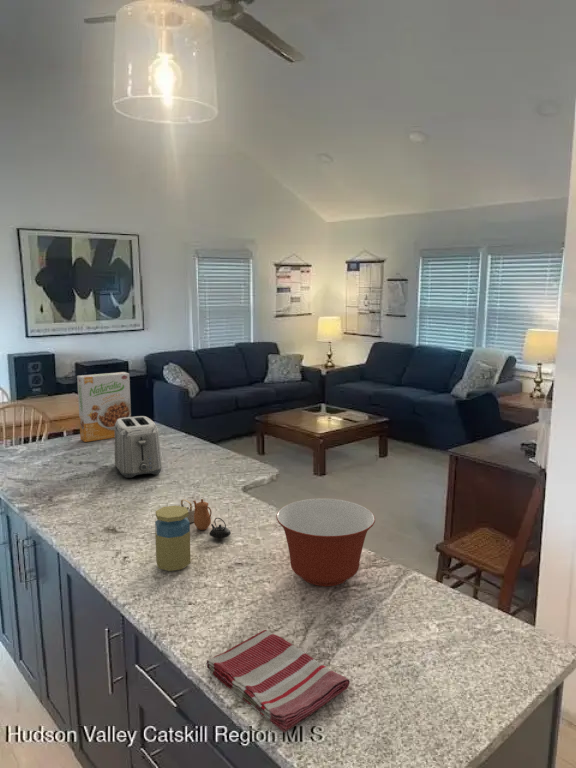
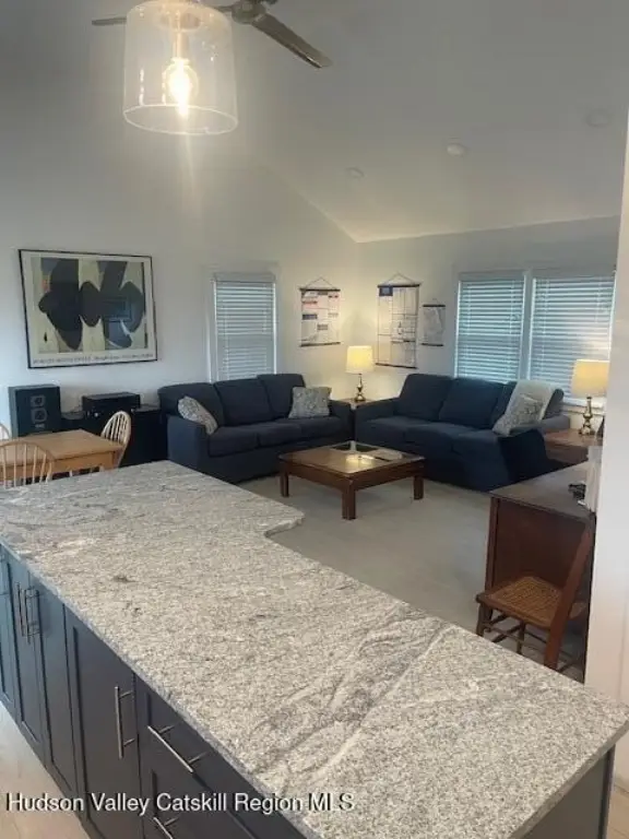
- jar [154,504,192,572]
- toaster [114,415,163,479]
- mixing bowl [275,498,376,587]
- dish towel [205,629,351,734]
- cereal box [76,371,132,443]
- teapot [178,498,232,539]
